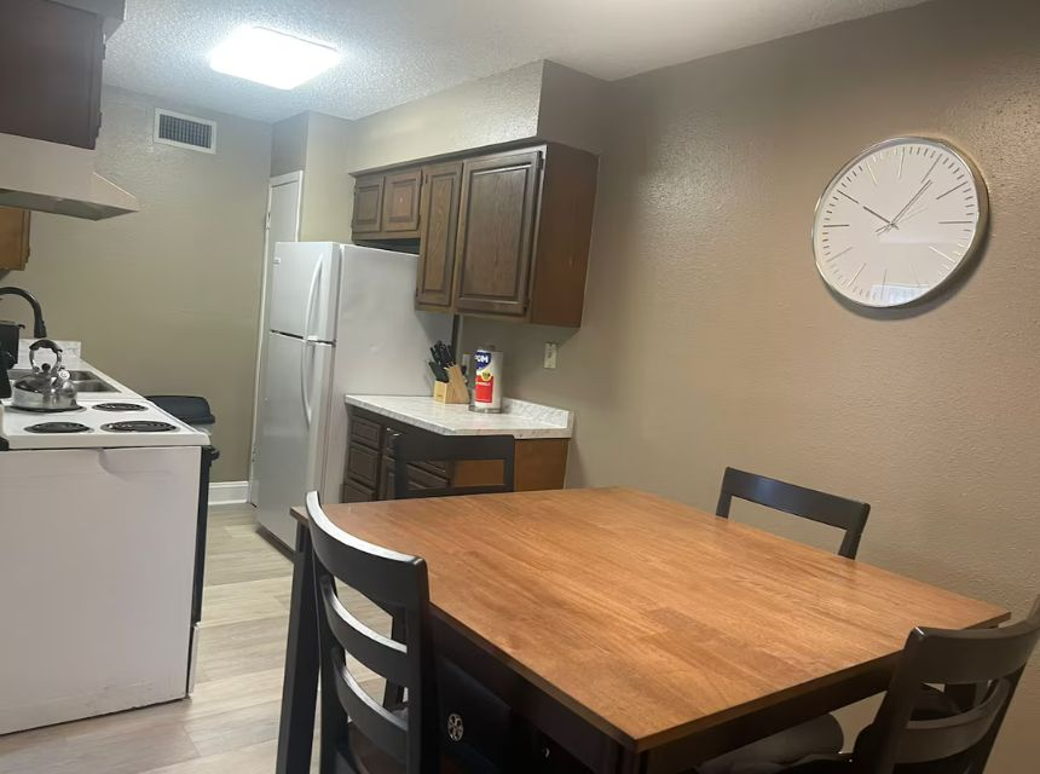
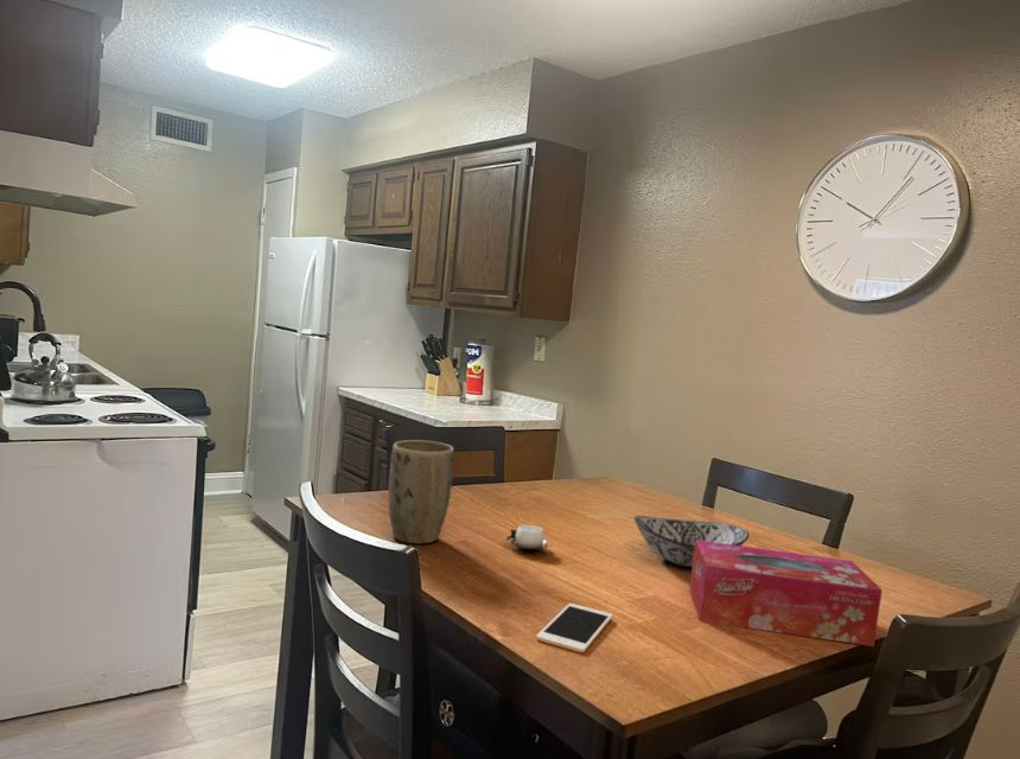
+ cell phone [535,602,613,653]
+ plant pot [388,439,455,546]
+ cup [505,524,554,550]
+ decorative bowl [632,515,751,568]
+ tissue box [689,540,884,648]
